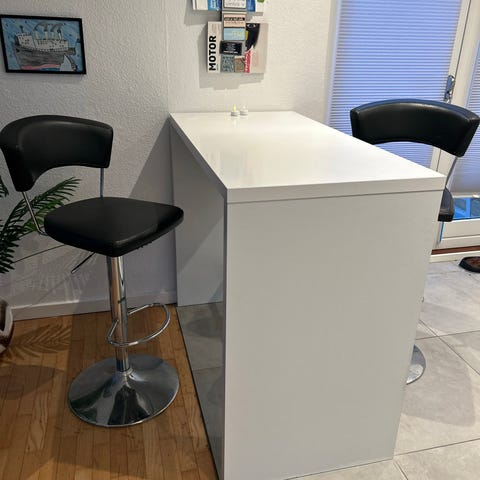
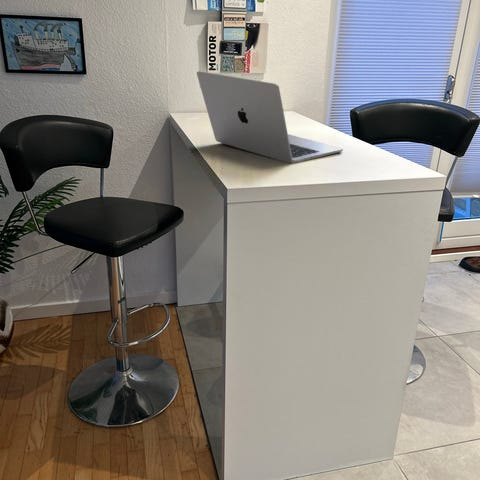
+ laptop [196,70,344,164]
